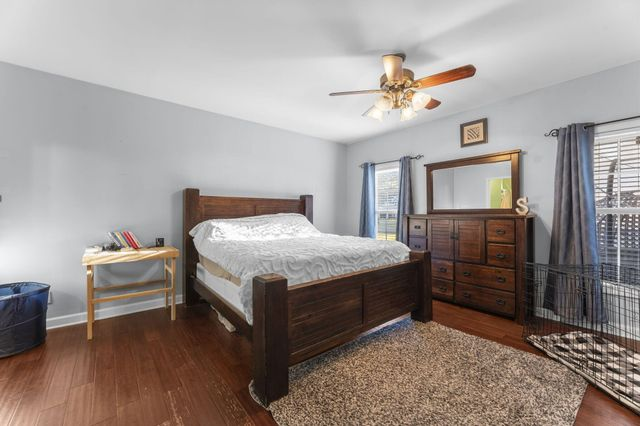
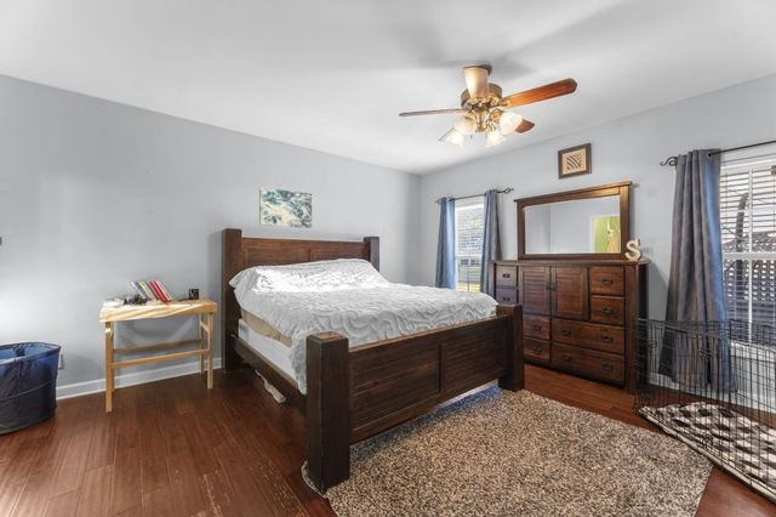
+ wall art [258,187,313,229]
